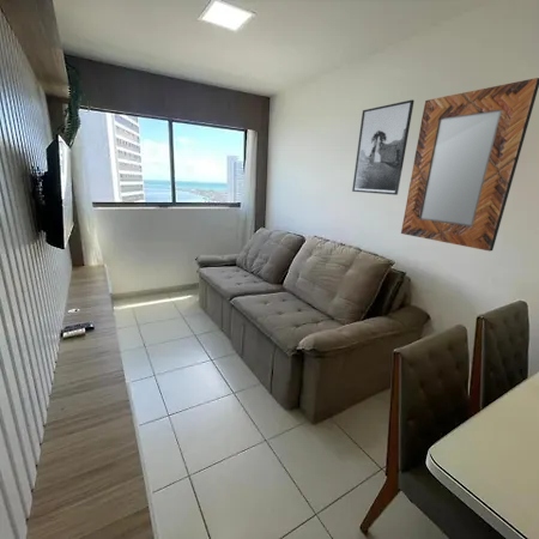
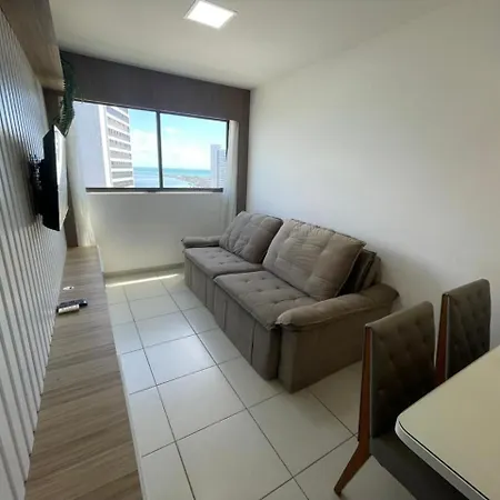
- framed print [351,98,416,196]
- home mirror [400,77,539,253]
